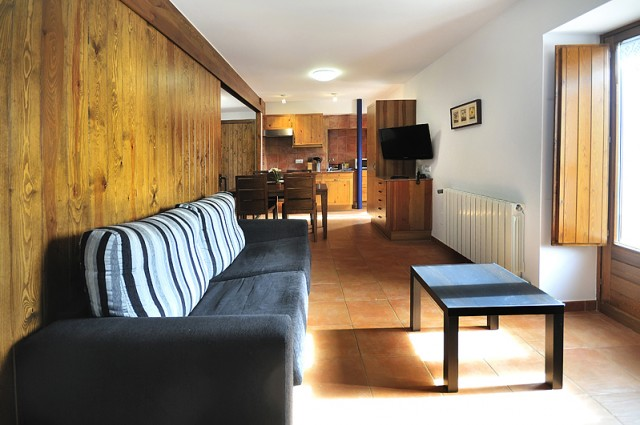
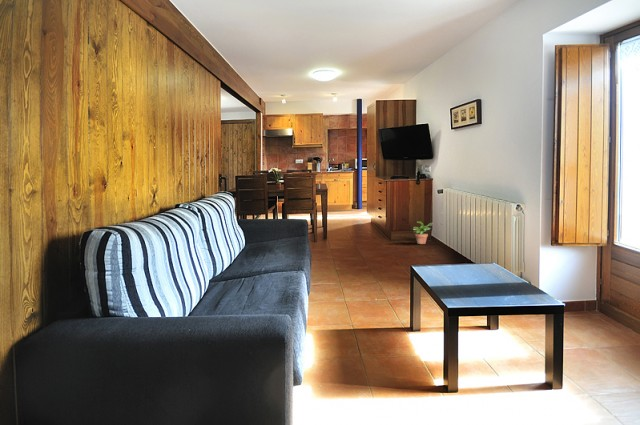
+ potted plant [412,221,433,245]
